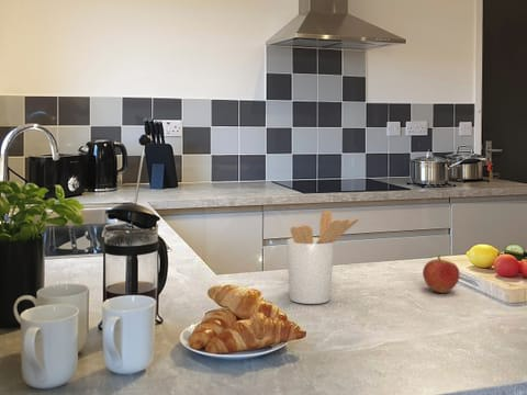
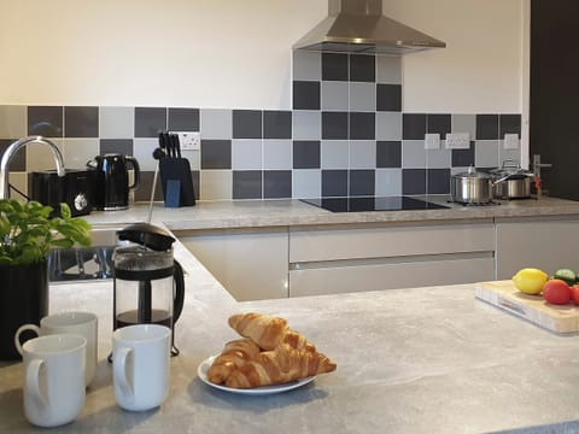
- utensil holder [285,210,359,305]
- apple [422,255,460,294]
